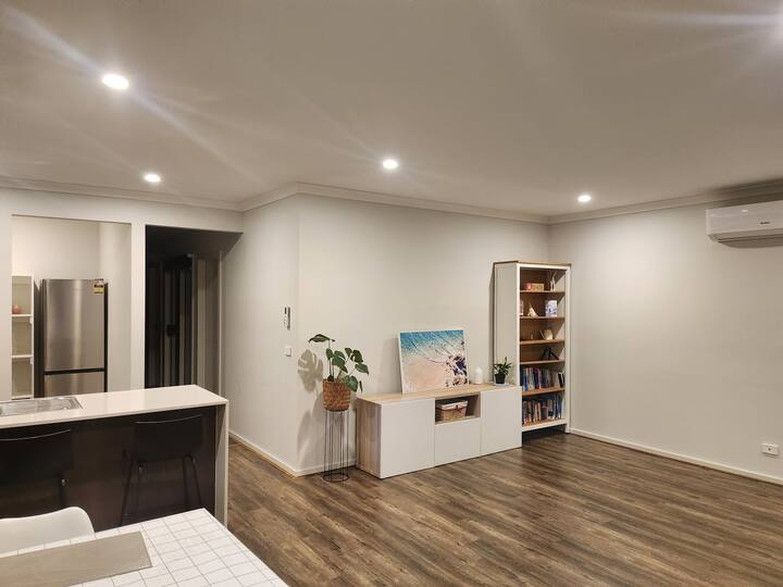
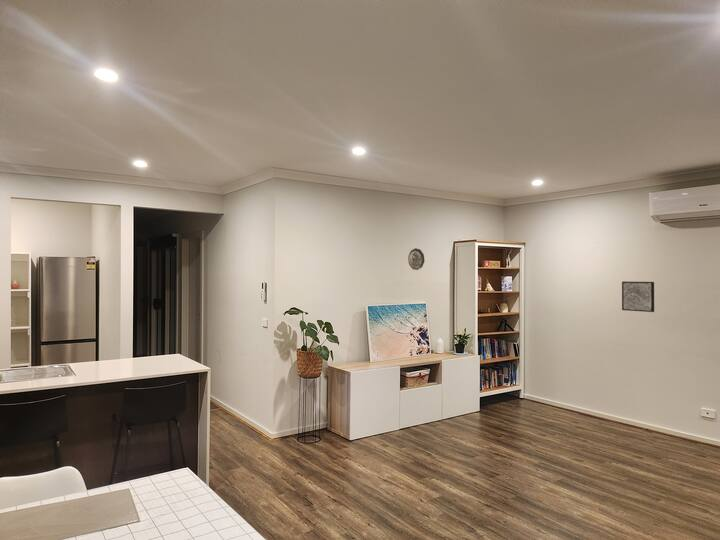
+ decorative plate [407,247,426,271]
+ wall art [621,280,655,313]
